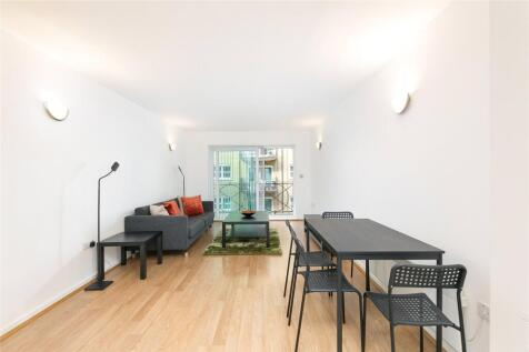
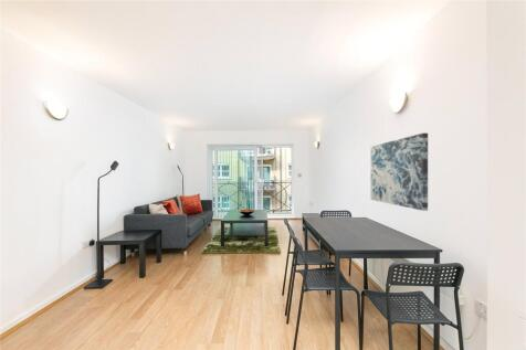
+ wall art [369,131,429,212]
